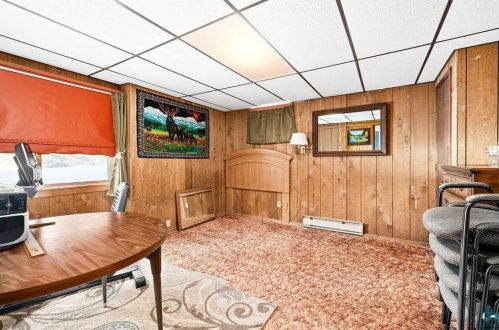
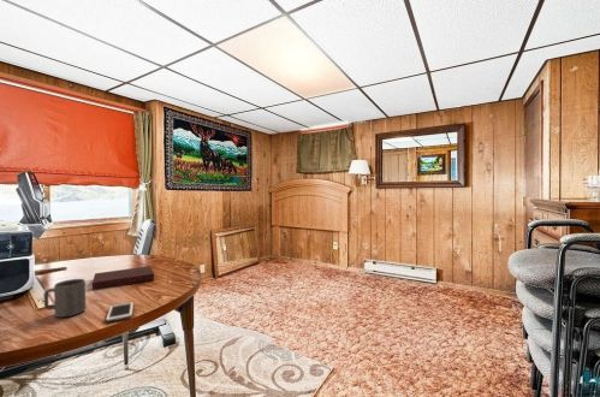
+ notebook [91,265,155,291]
+ mug [42,278,87,318]
+ cell phone [105,301,135,324]
